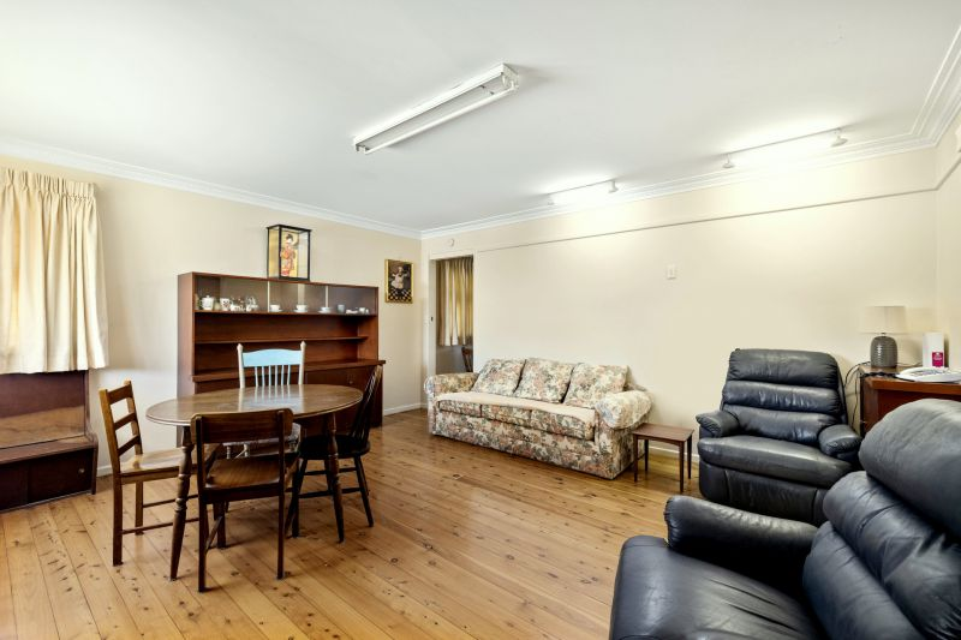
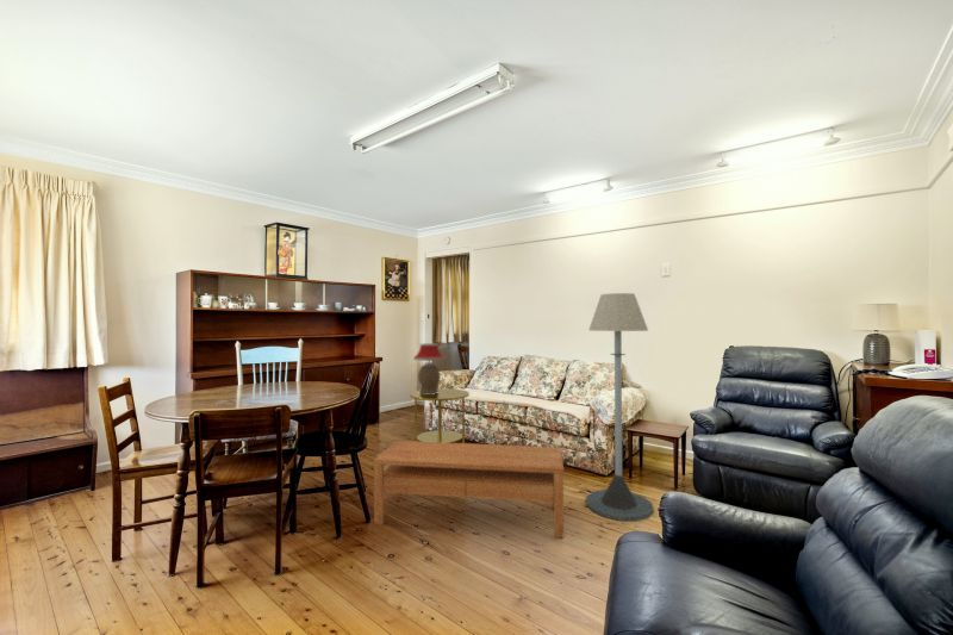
+ floor lamp [585,292,655,522]
+ coffee table [373,440,565,538]
+ side table [409,387,471,443]
+ table lamp [412,342,446,394]
